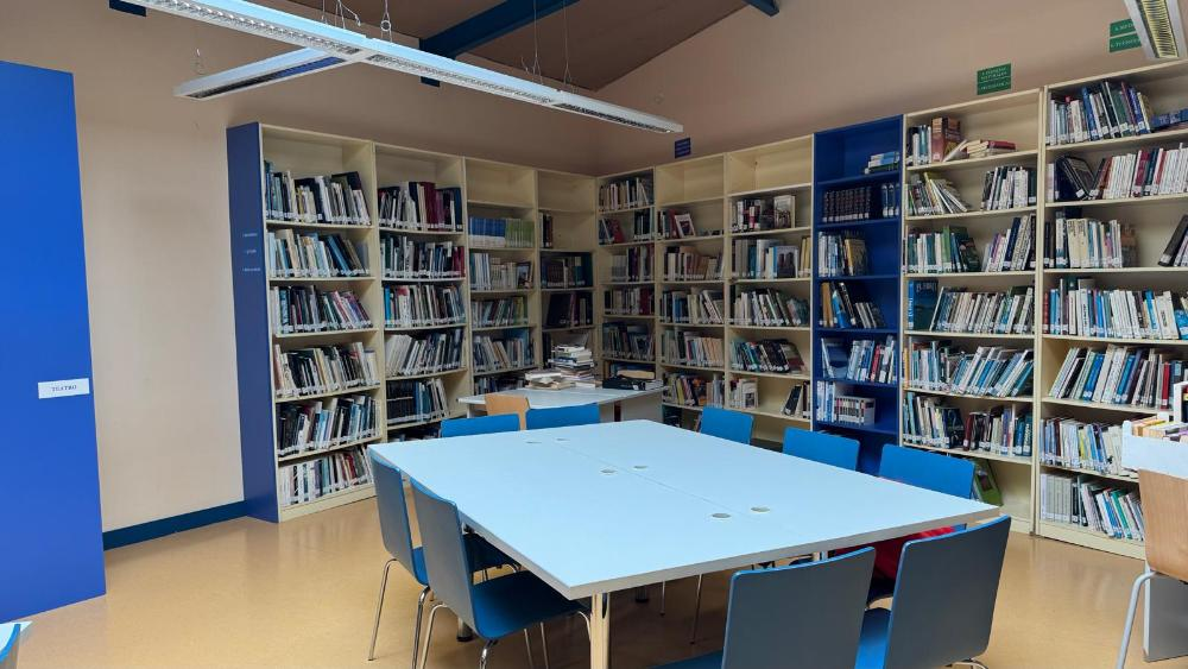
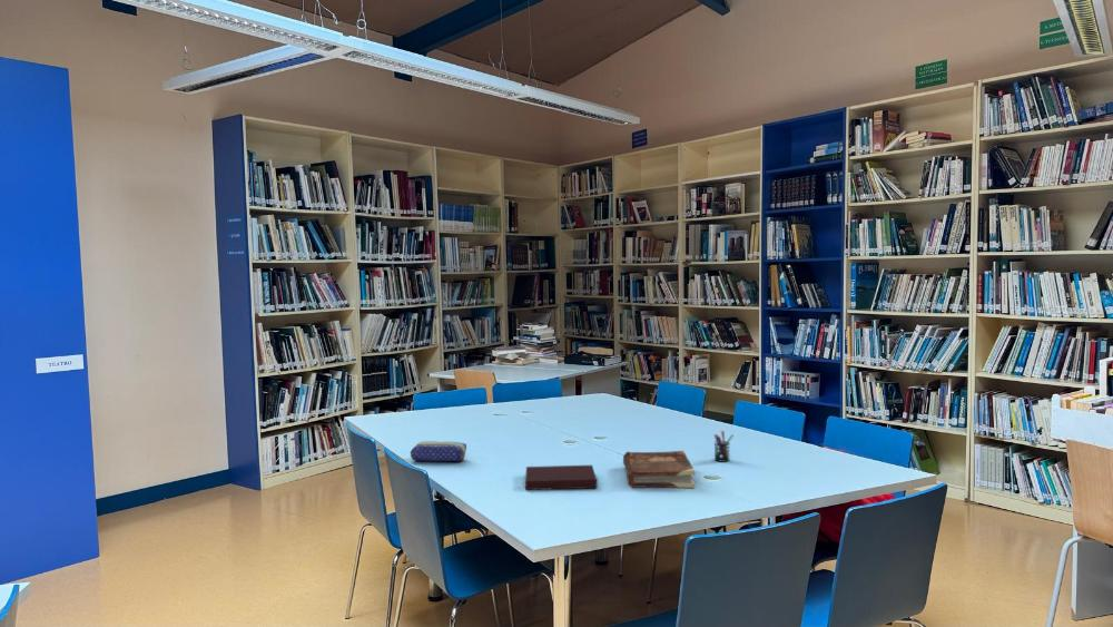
+ pen holder [712,430,735,463]
+ pencil case [410,440,467,462]
+ notebook [524,464,598,491]
+ book [622,450,697,489]
